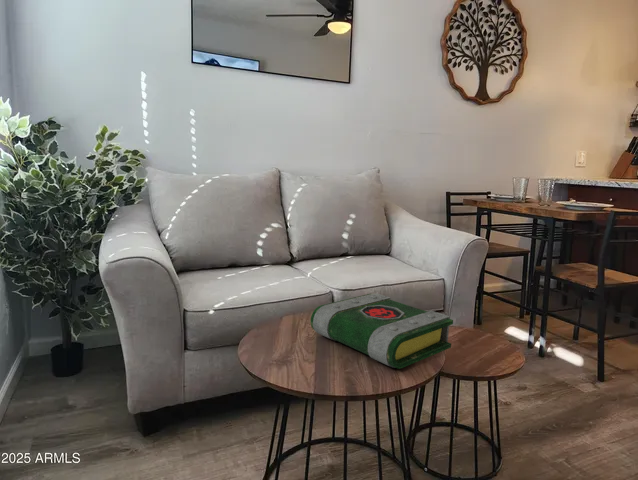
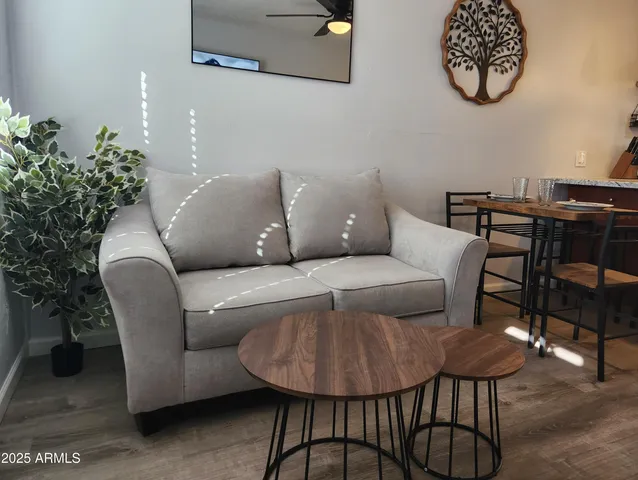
- book [310,292,454,370]
